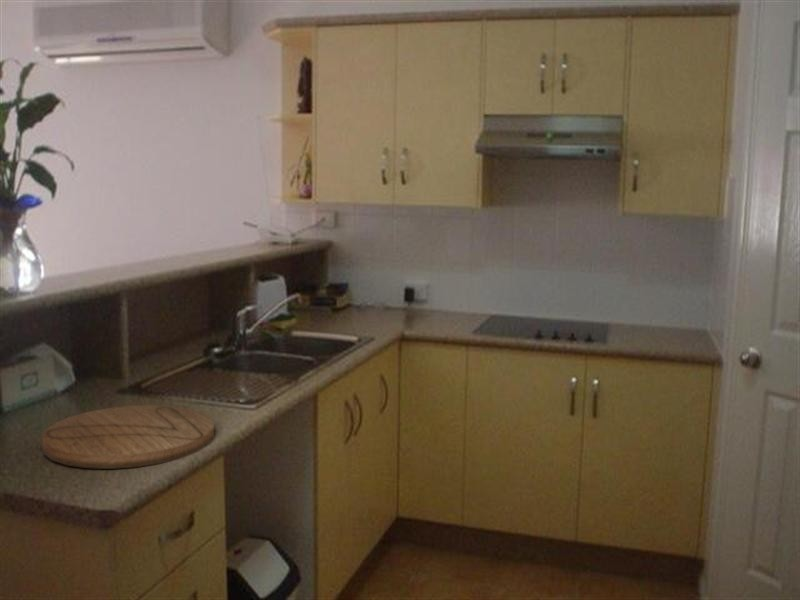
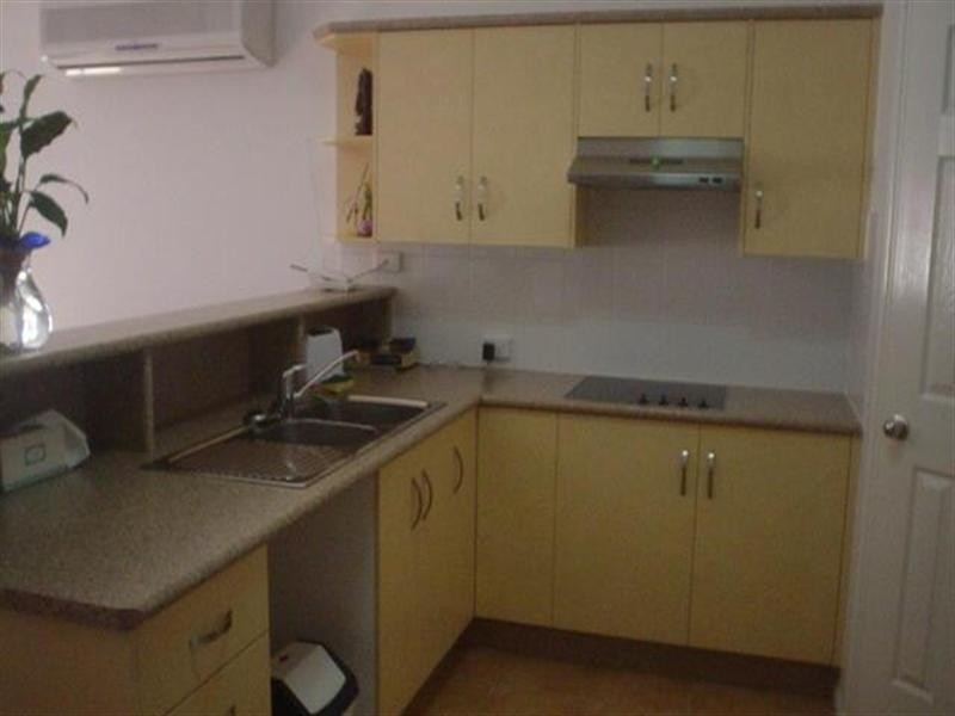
- cutting board [41,404,215,470]
